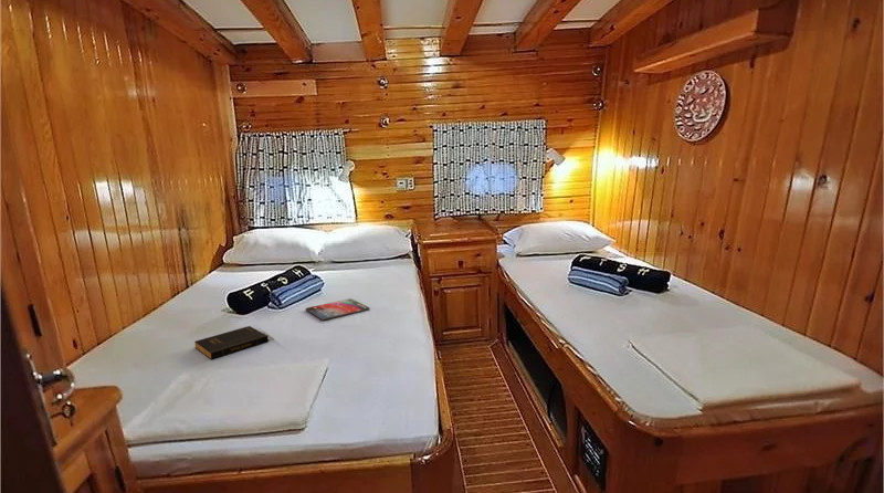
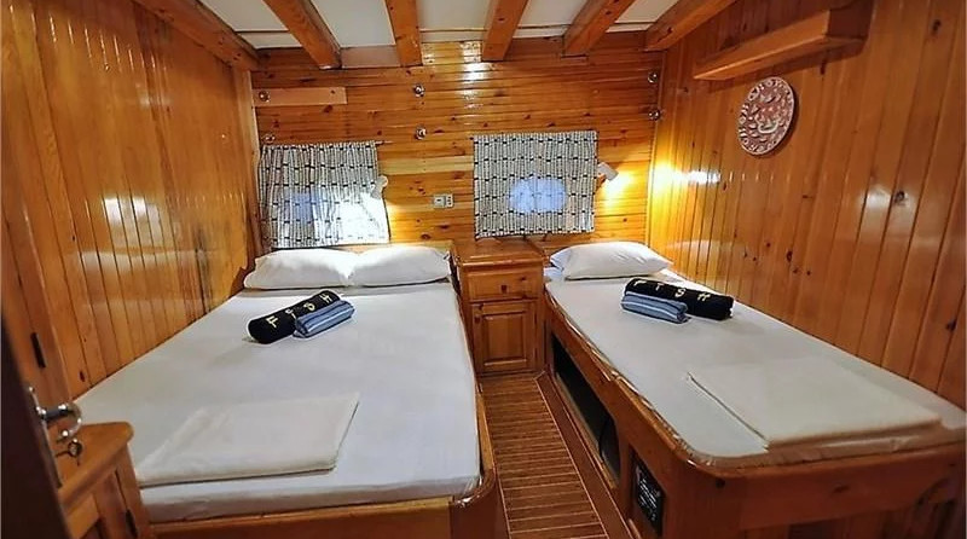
- tablet [305,297,371,322]
- book [193,325,270,360]
